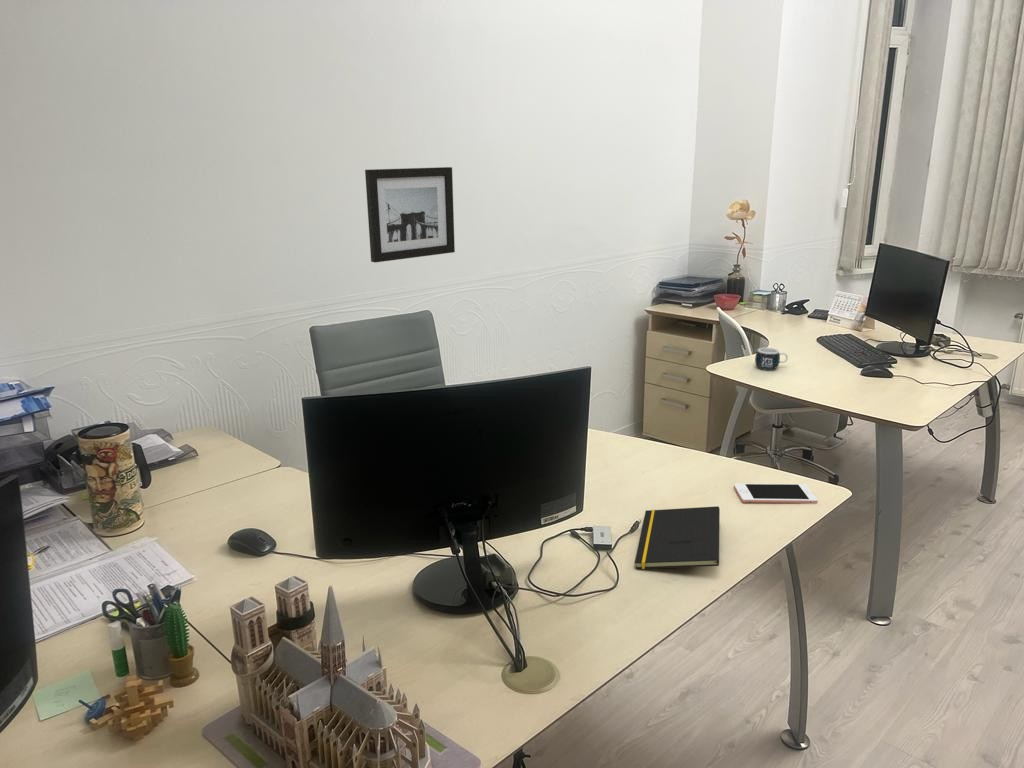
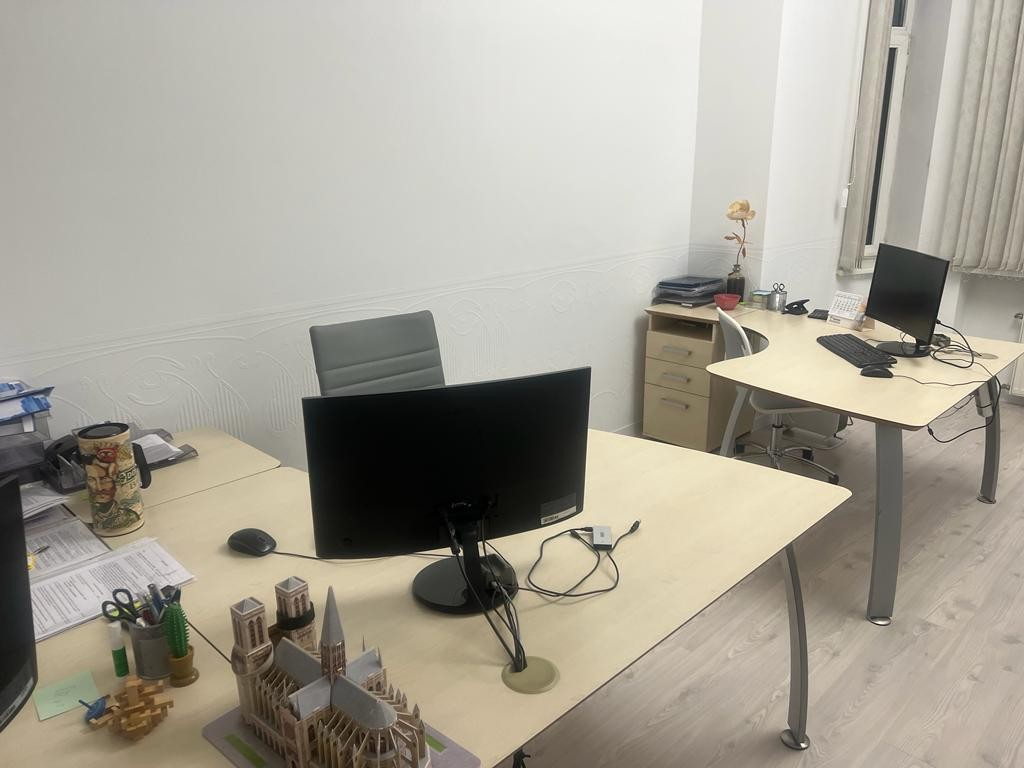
- wall art [364,166,456,264]
- mug [754,347,789,371]
- notepad [634,505,721,570]
- cell phone [733,482,819,504]
